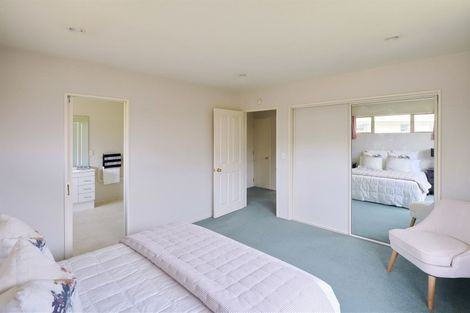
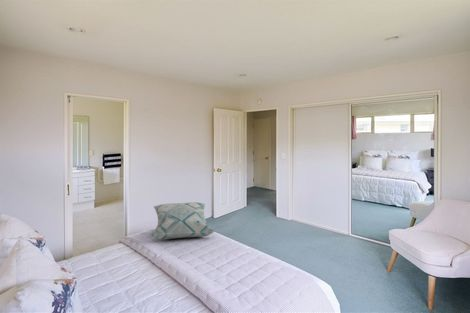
+ decorative pillow [149,201,215,240]
